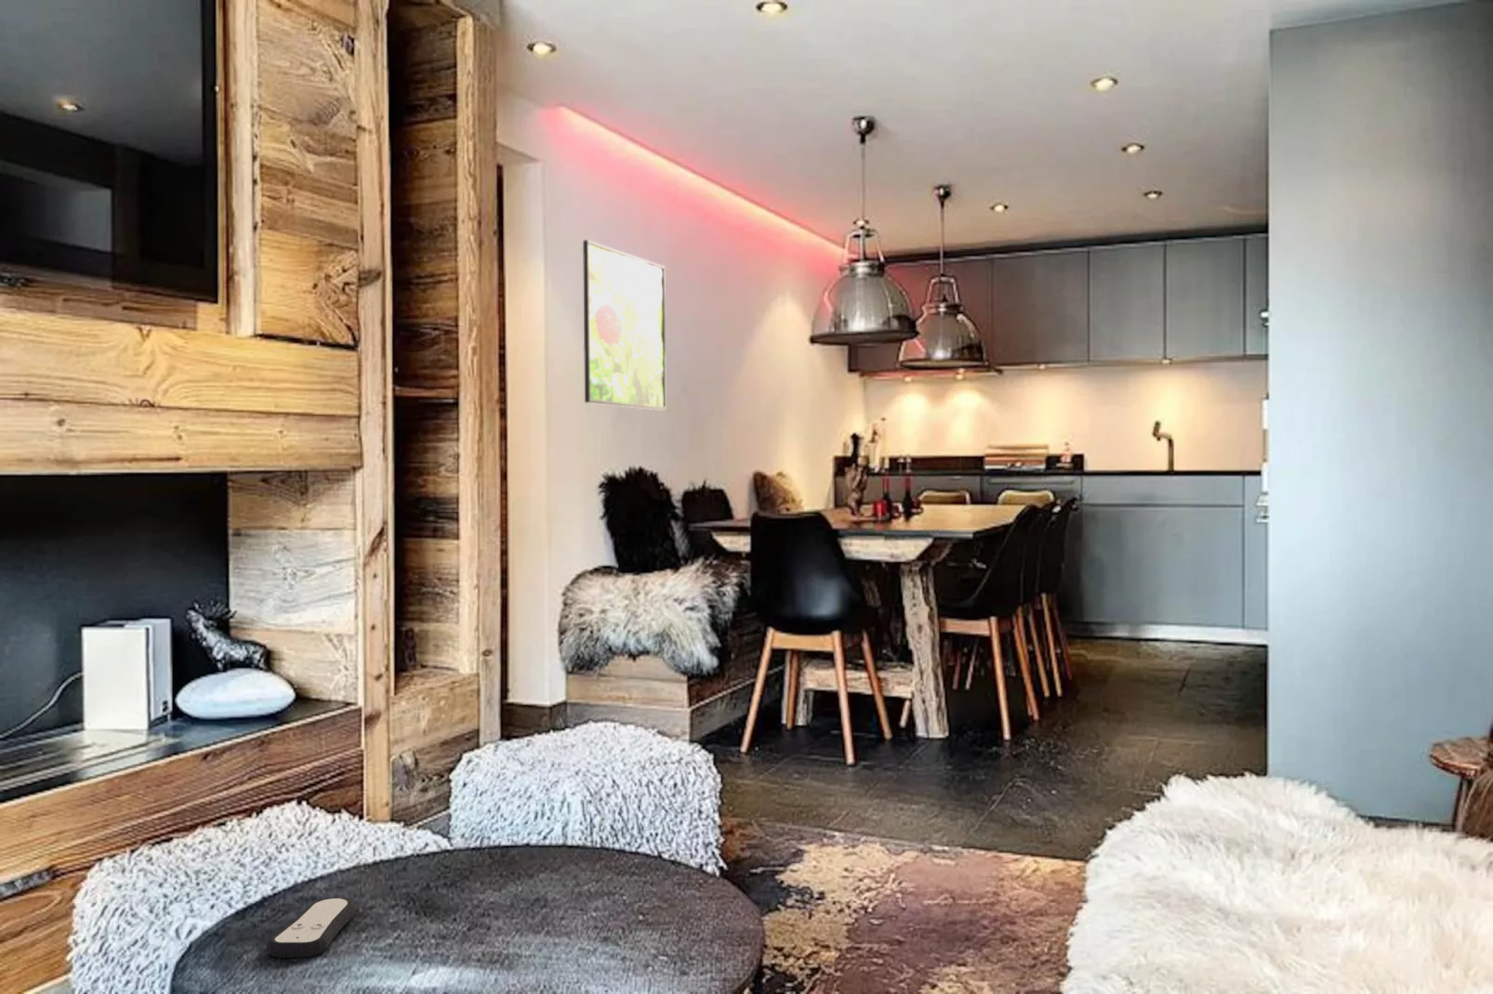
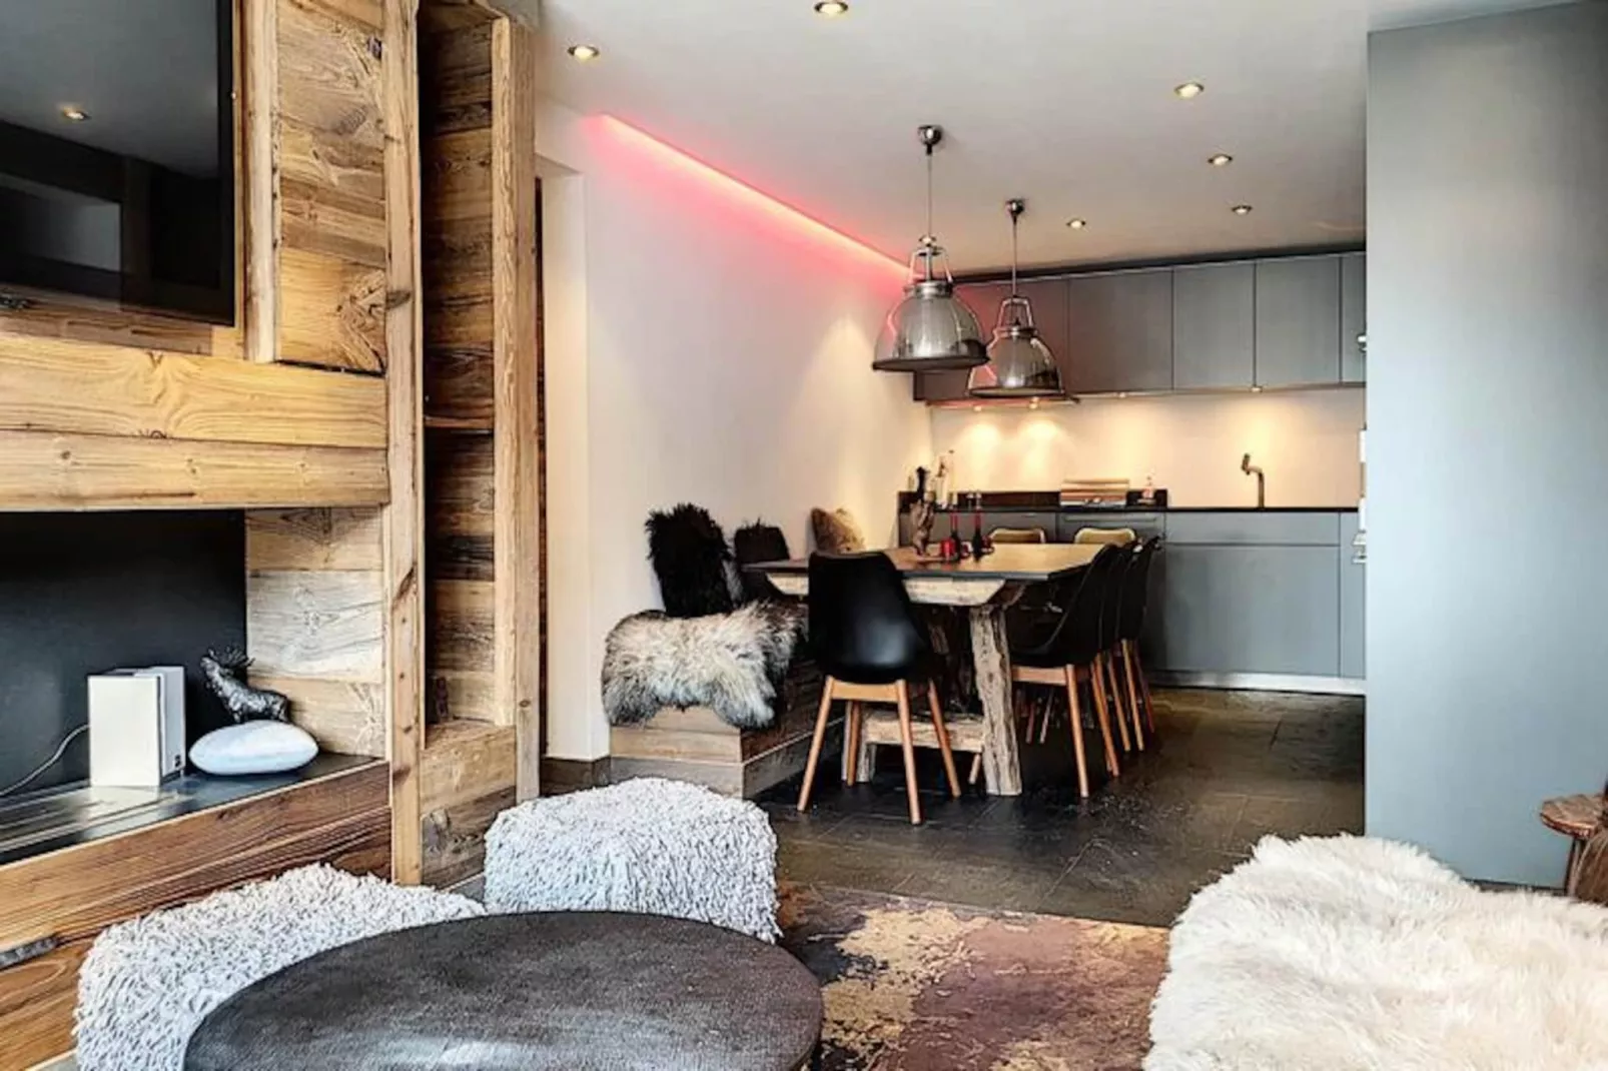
- remote control [266,897,357,958]
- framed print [582,239,666,412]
